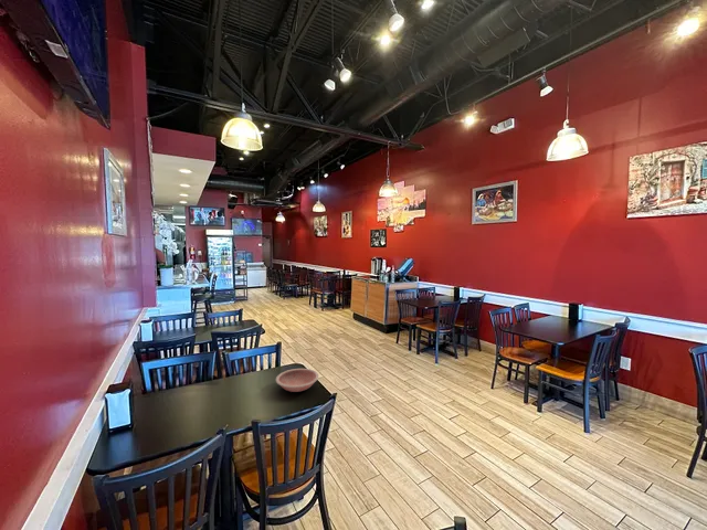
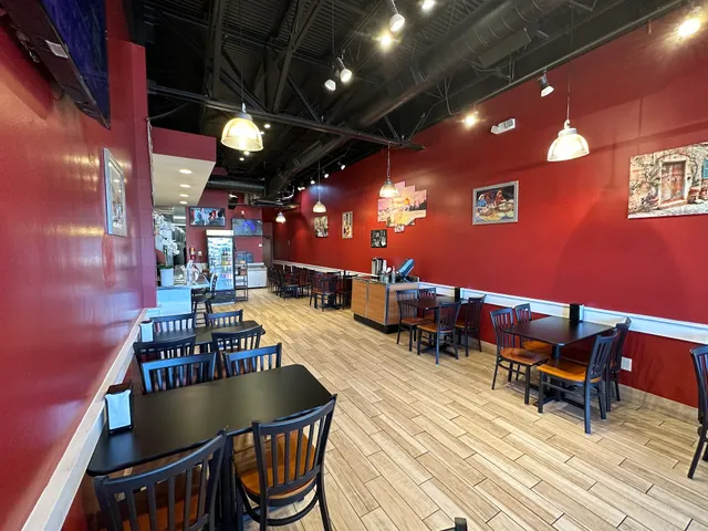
- bowl [275,368,319,393]
